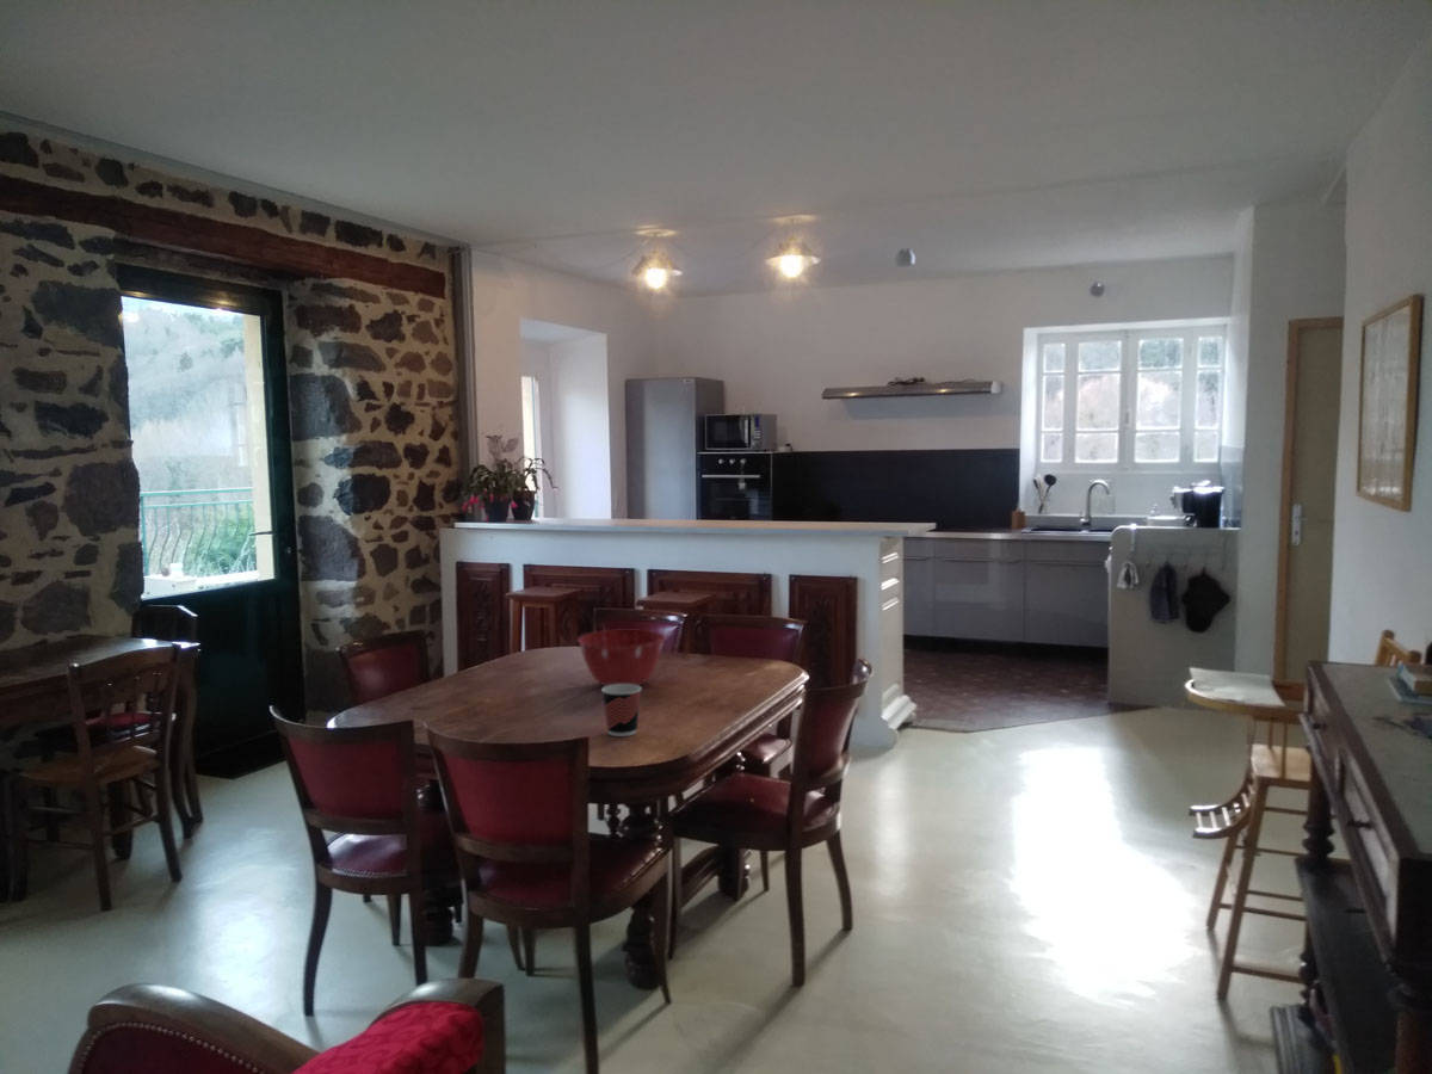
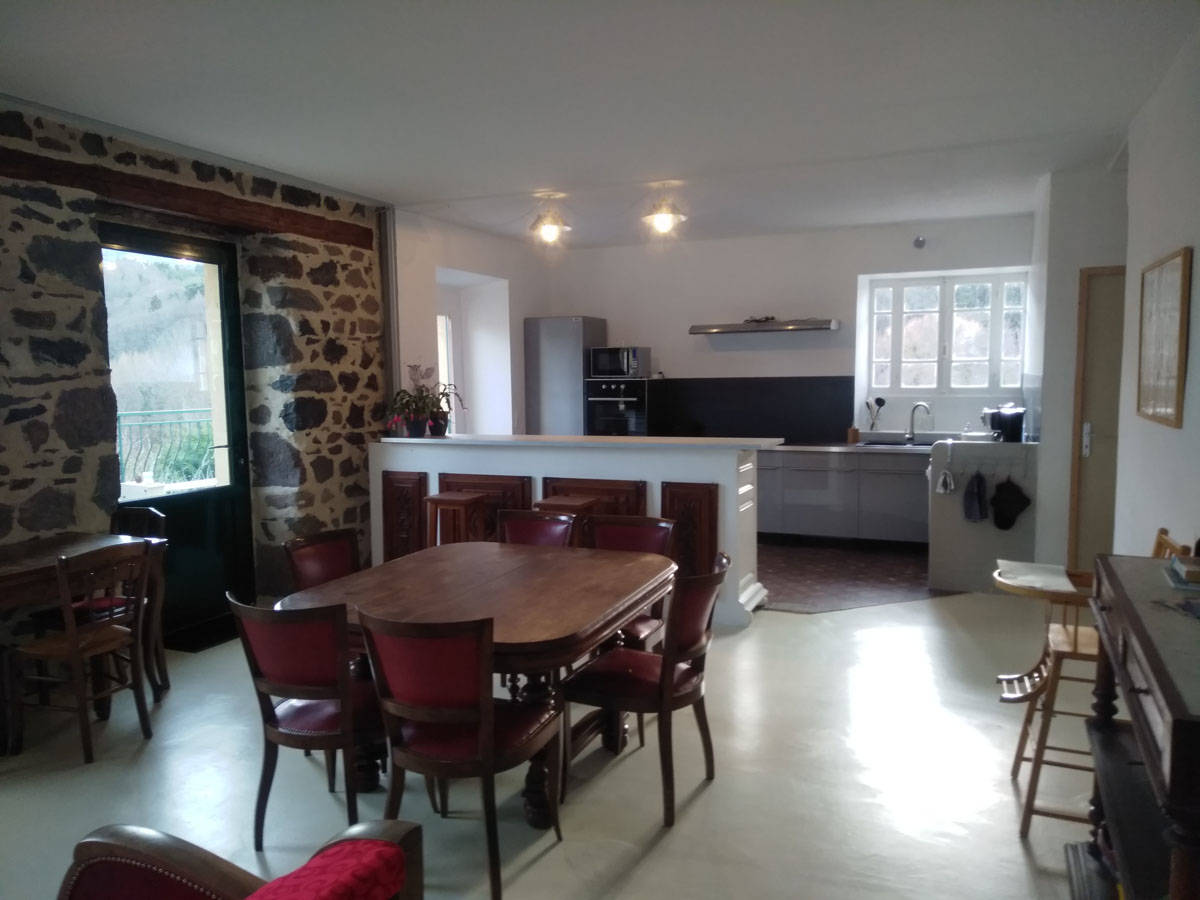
- smoke detector [894,247,916,268]
- cup [600,684,643,737]
- mixing bowl [576,629,666,687]
